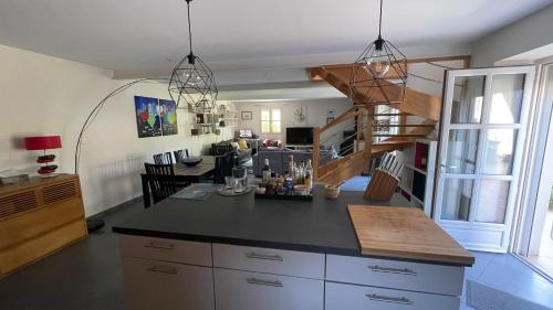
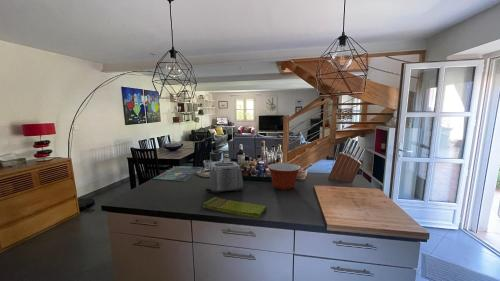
+ mixing bowl [266,162,302,191]
+ toaster [204,161,245,194]
+ dish towel [202,196,267,219]
